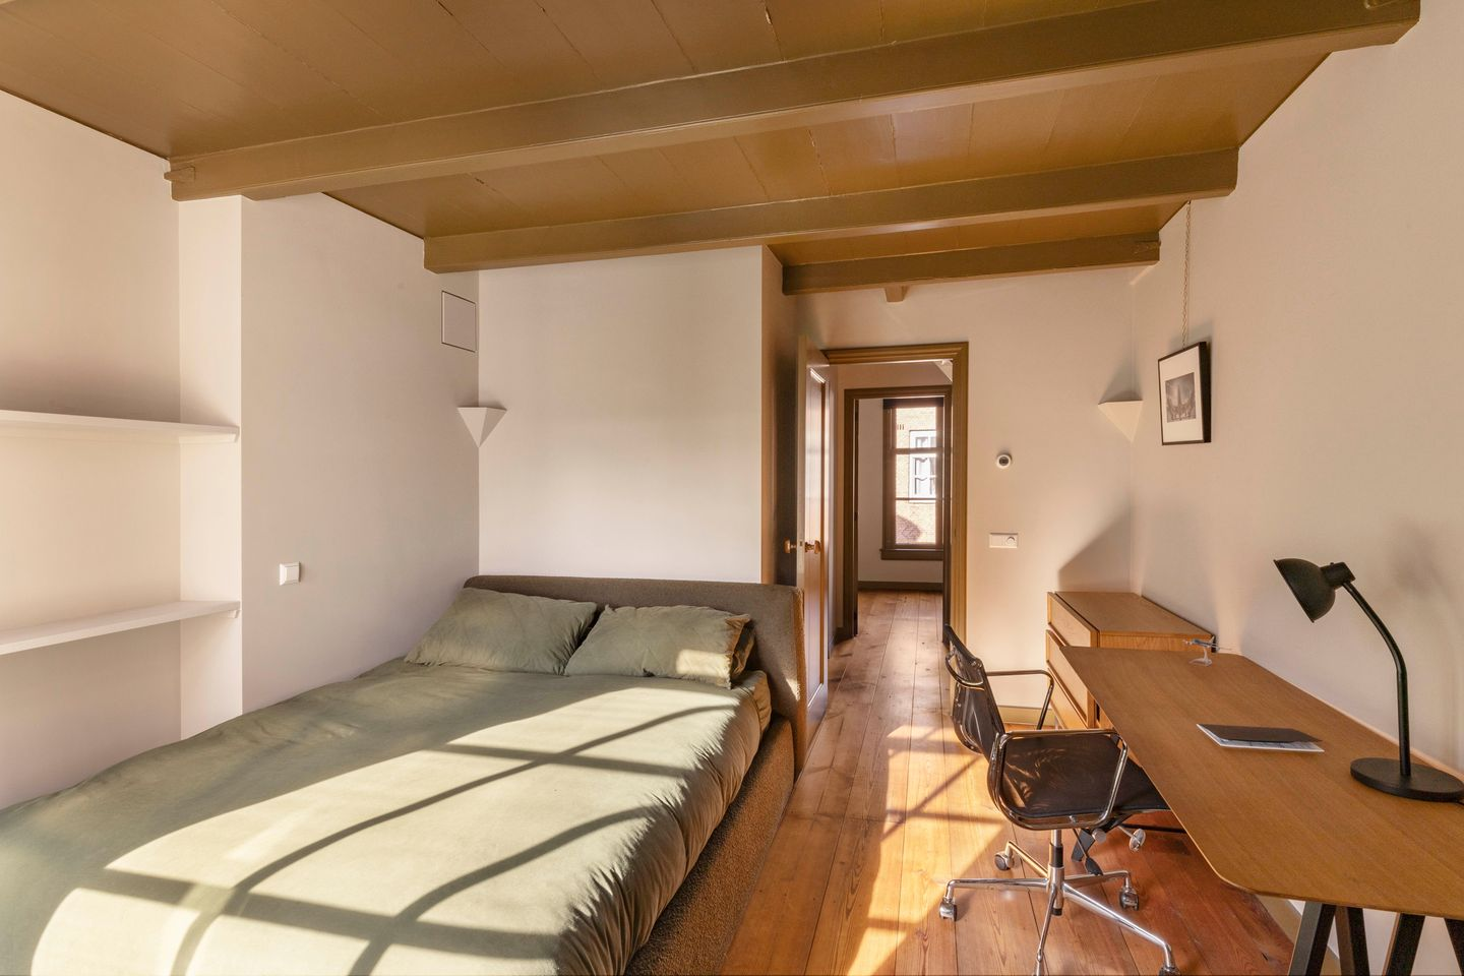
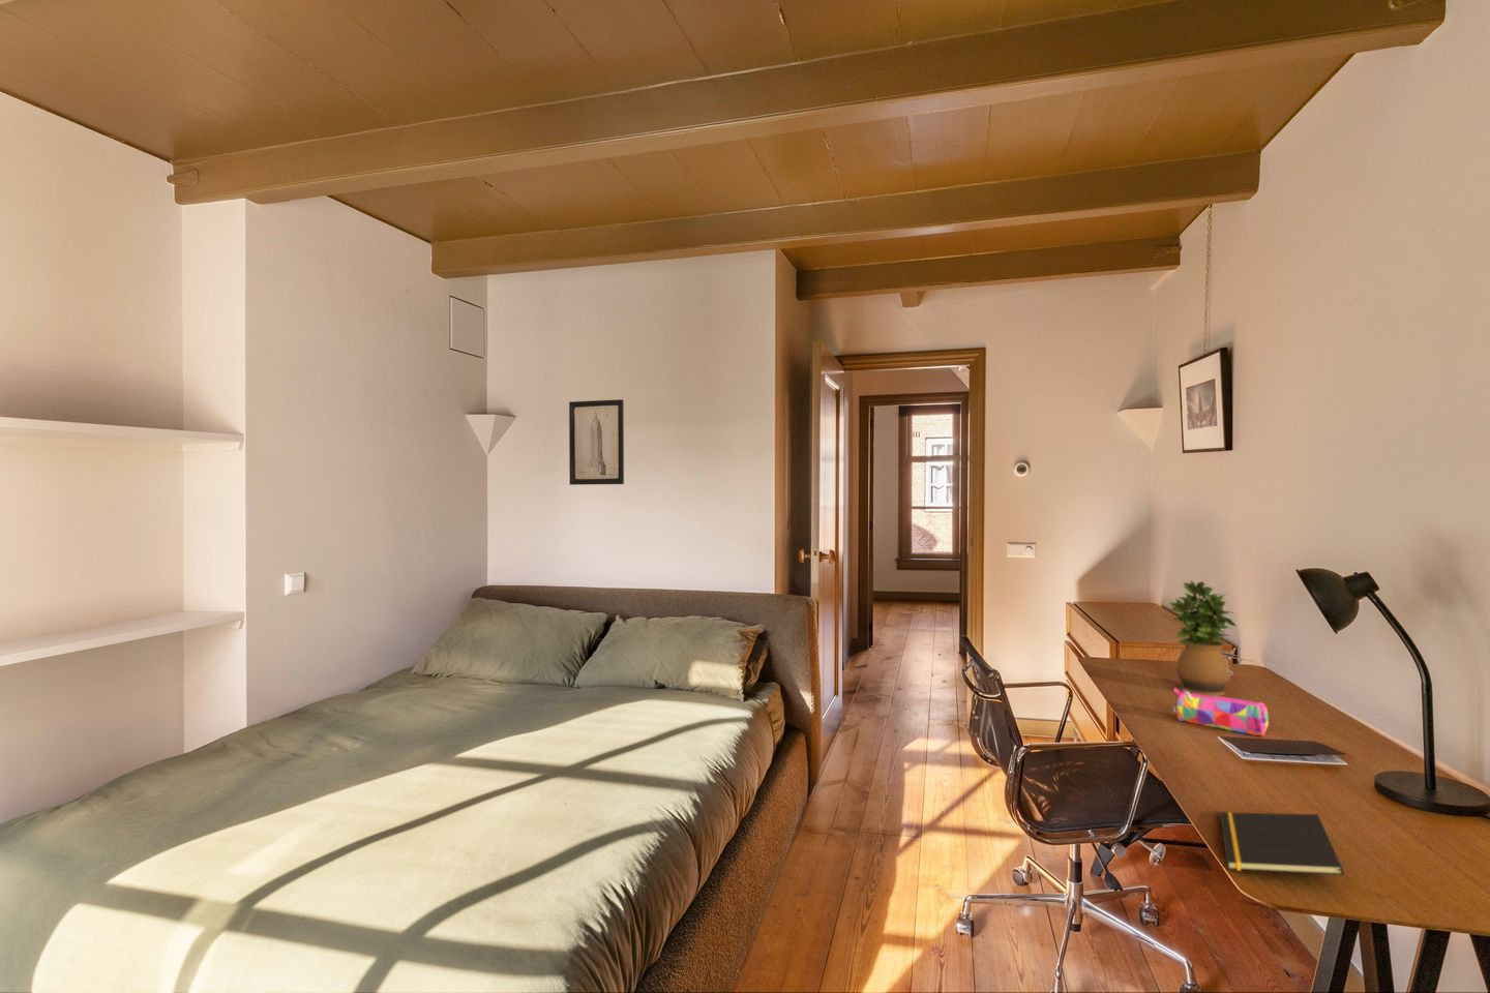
+ potted plant [1167,580,1237,696]
+ notepad [1218,811,1345,877]
+ pencil case [1172,687,1269,737]
+ wall art [568,398,625,487]
